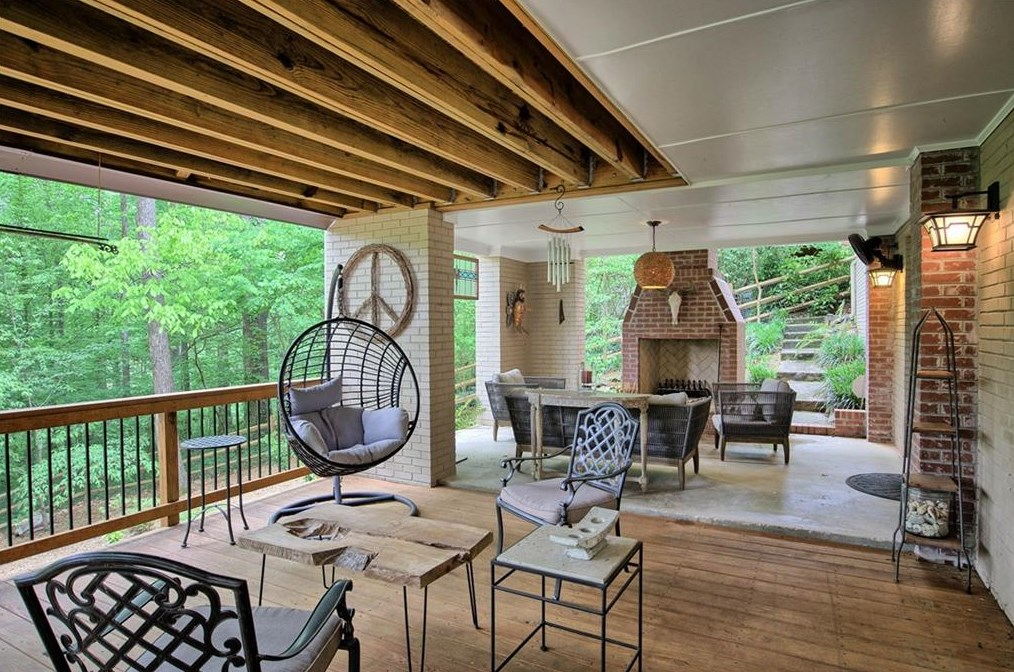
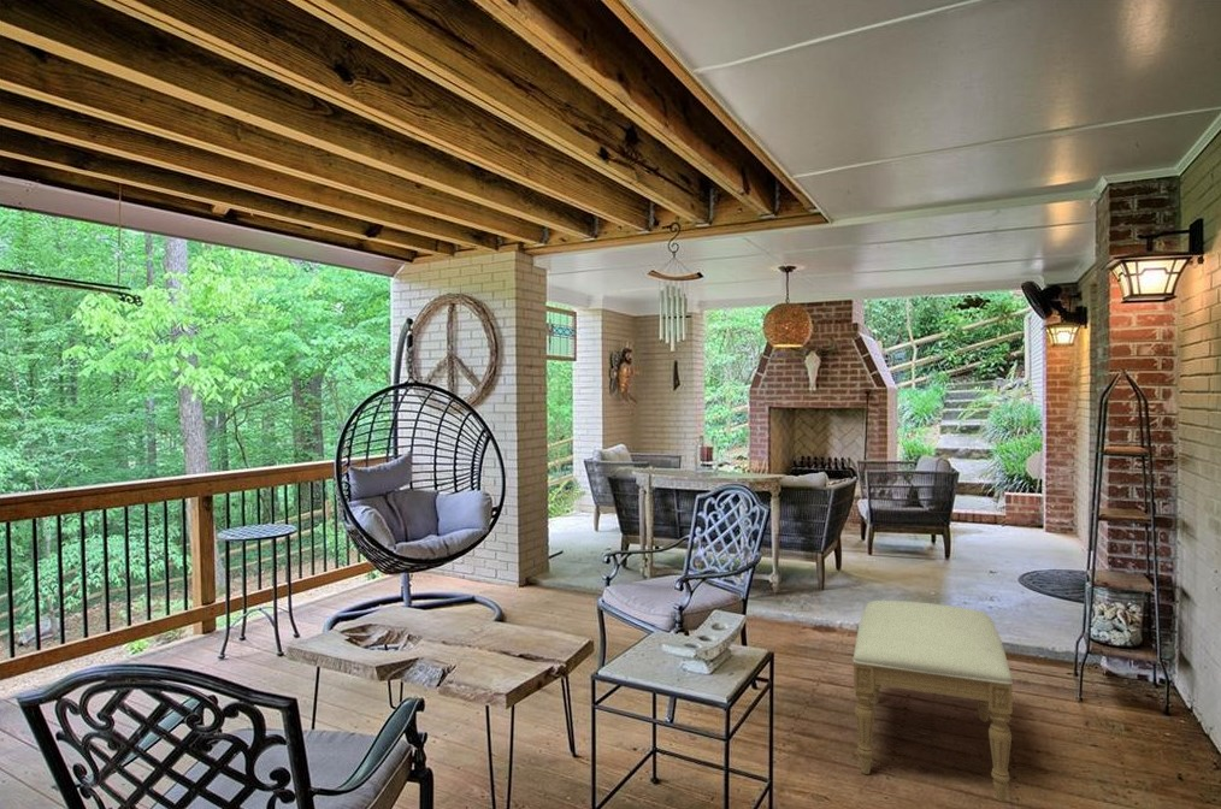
+ ottoman [851,600,1014,803]
